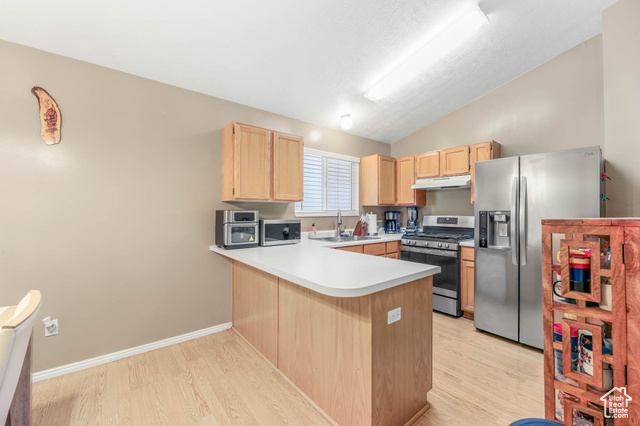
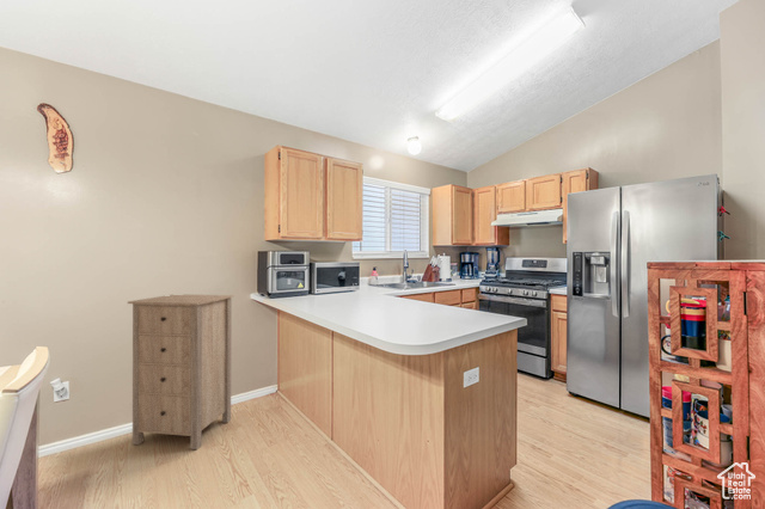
+ storage cabinet [127,294,234,450]
